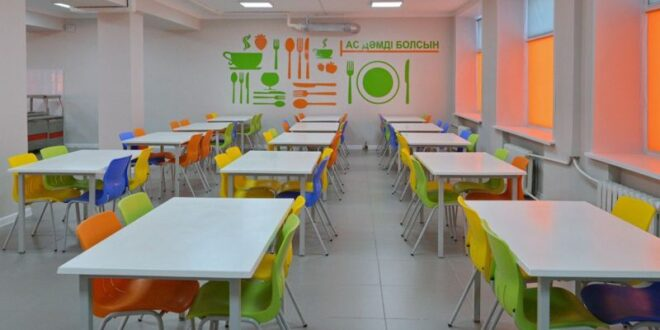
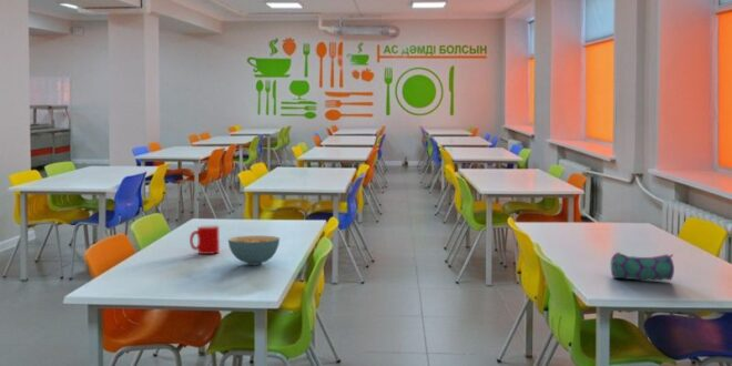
+ cup [189,224,221,255]
+ pencil case [610,251,675,281]
+ cereal bowl [227,235,281,266]
